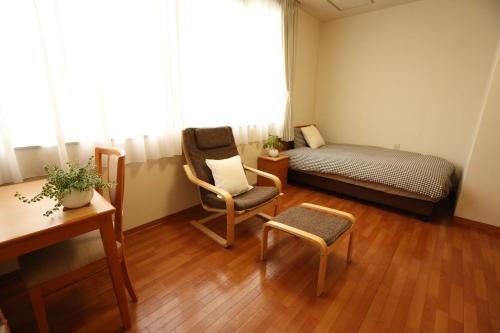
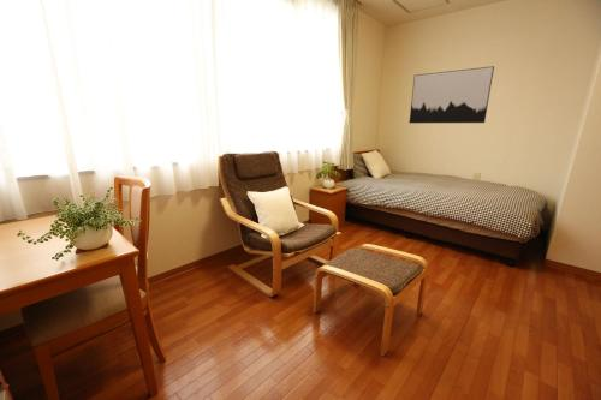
+ wall art [409,65,495,124]
